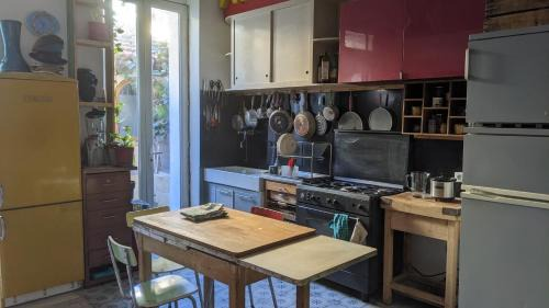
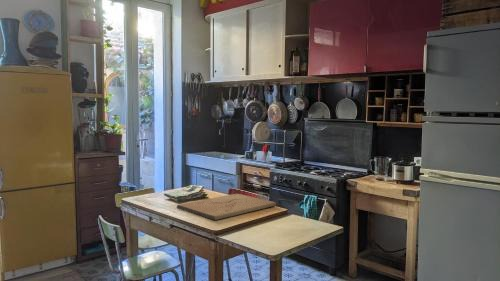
+ cutting board [176,193,277,221]
